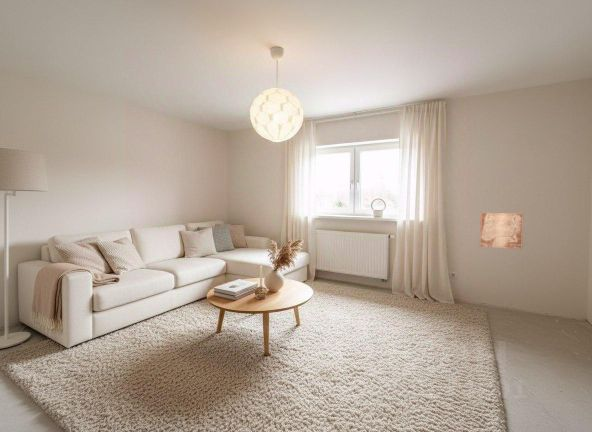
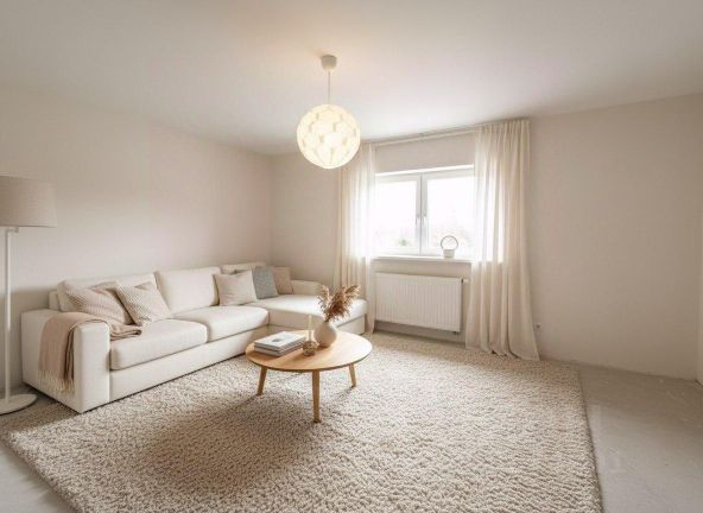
- wall art [479,212,524,251]
